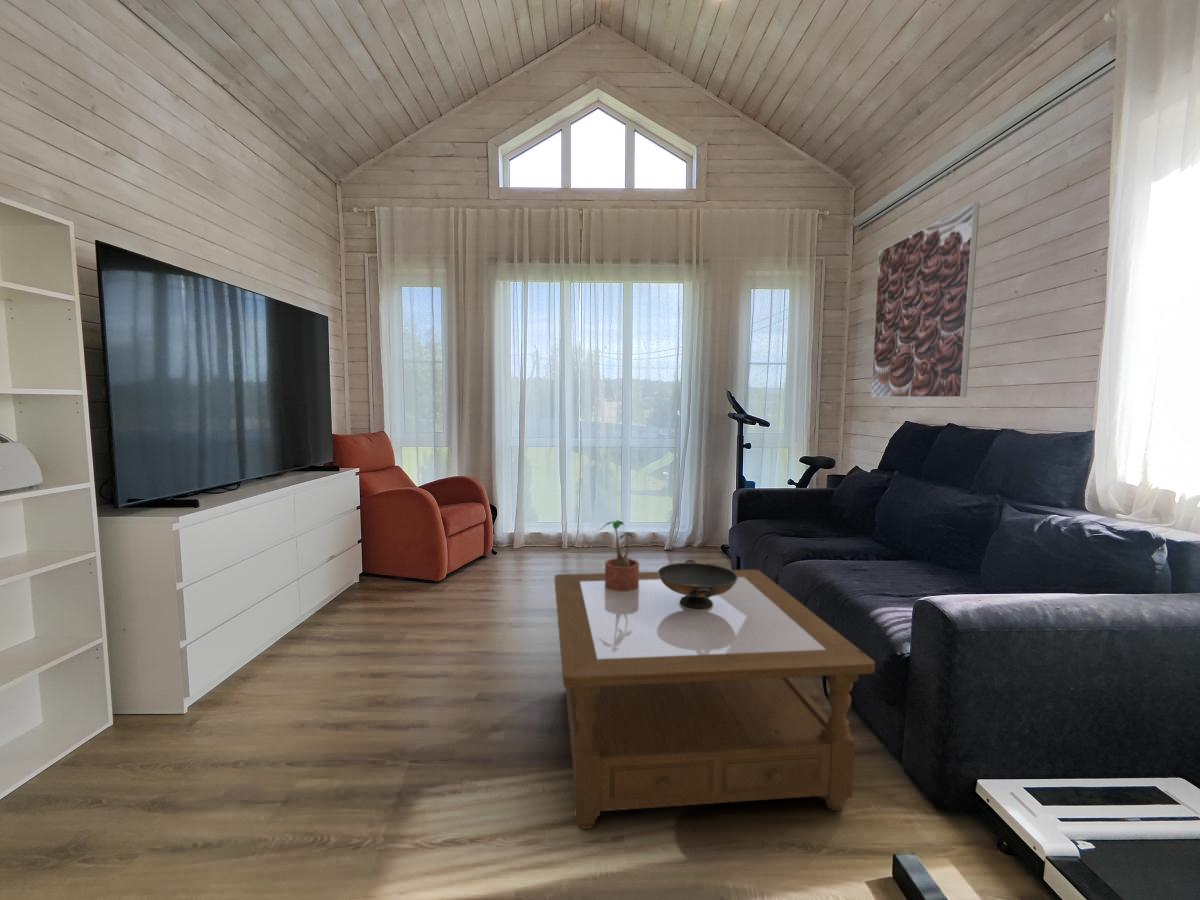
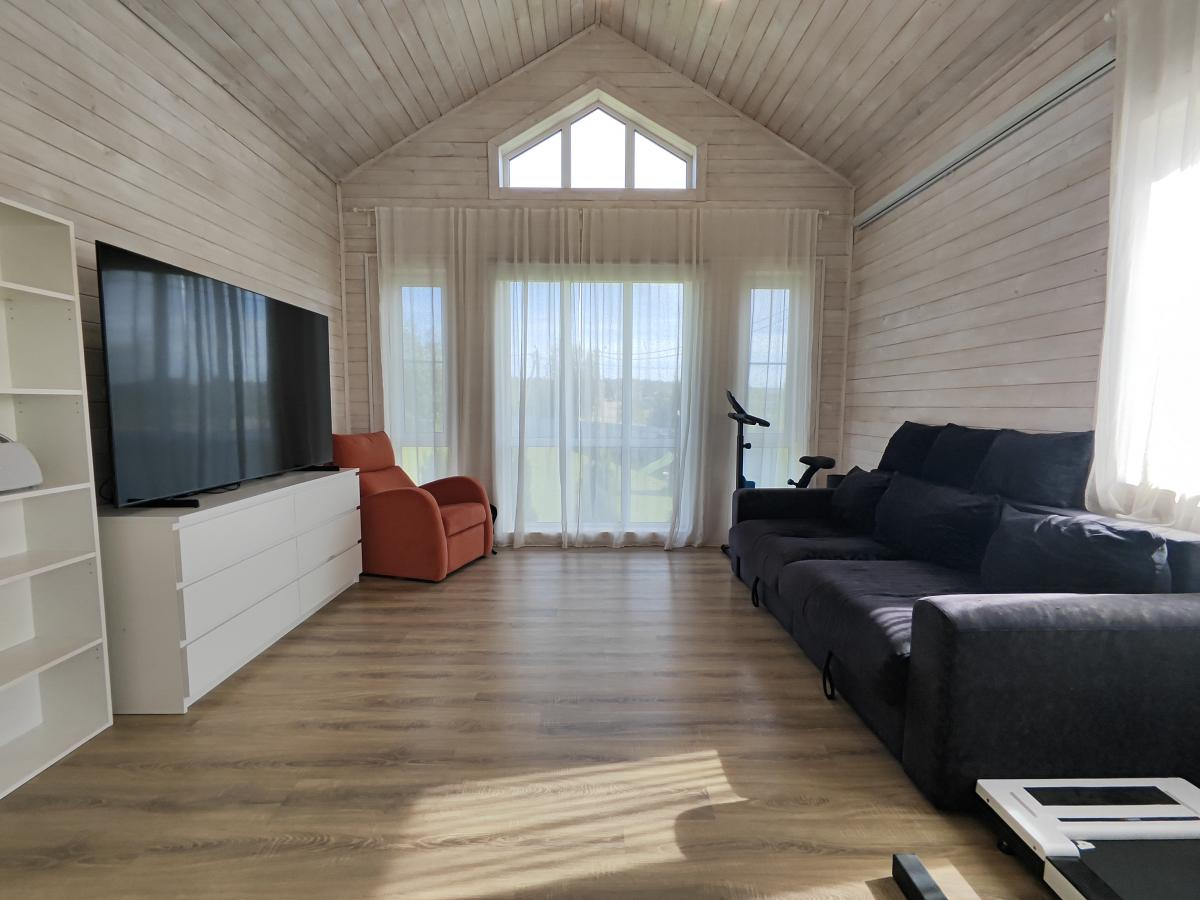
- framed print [870,201,980,398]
- decorative bowl [657,558,738,610]
- potted plant [598,519,640,591]
- coffee table [554,569,876,830]
